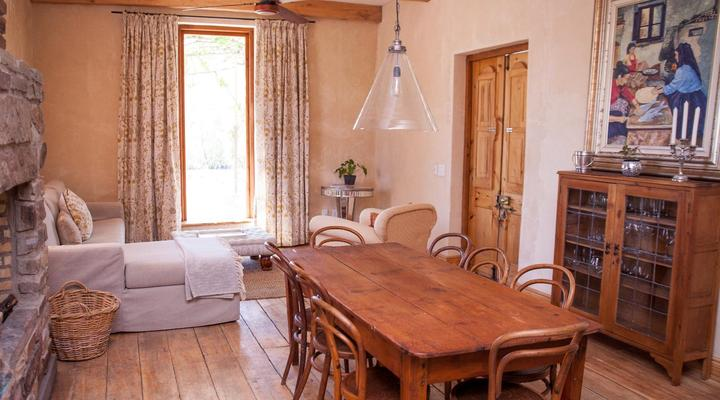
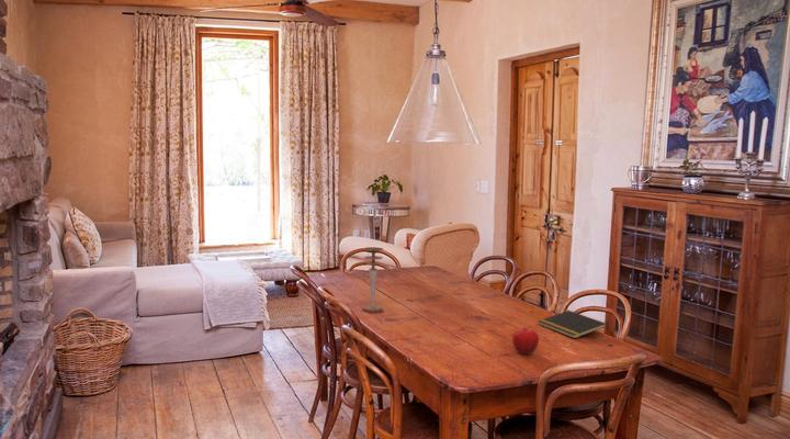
+ candlestick [361,246,384,313]
+ fruit [511,326,540,356]
+ notepad [537,309,608,339]
